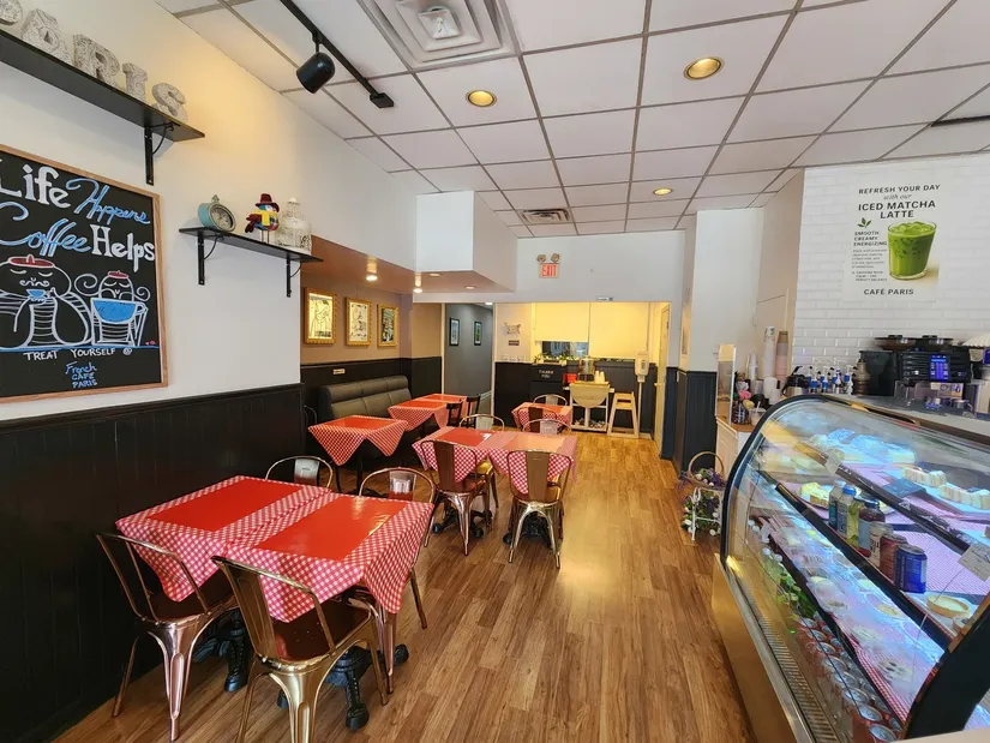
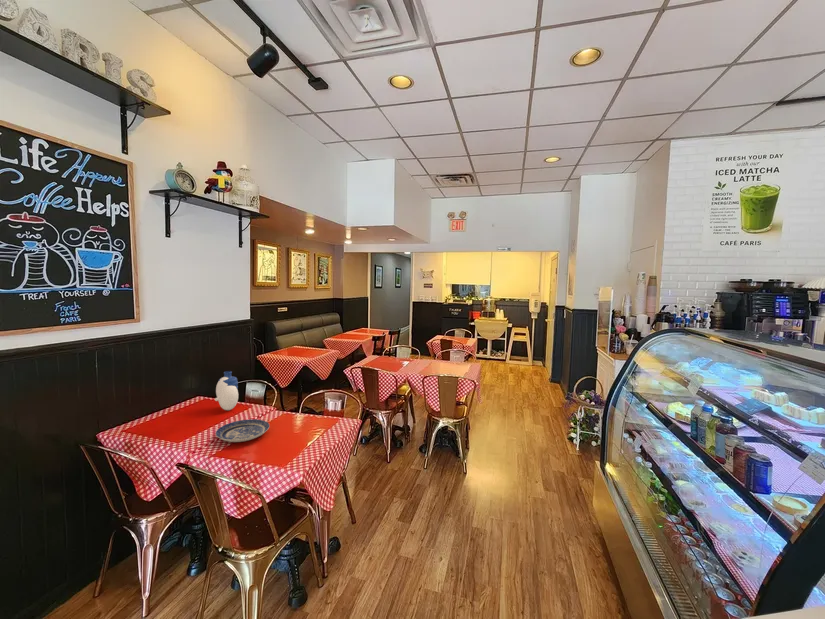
+ plate [215,418,270,443]
+ vase [214,370,239,411]
